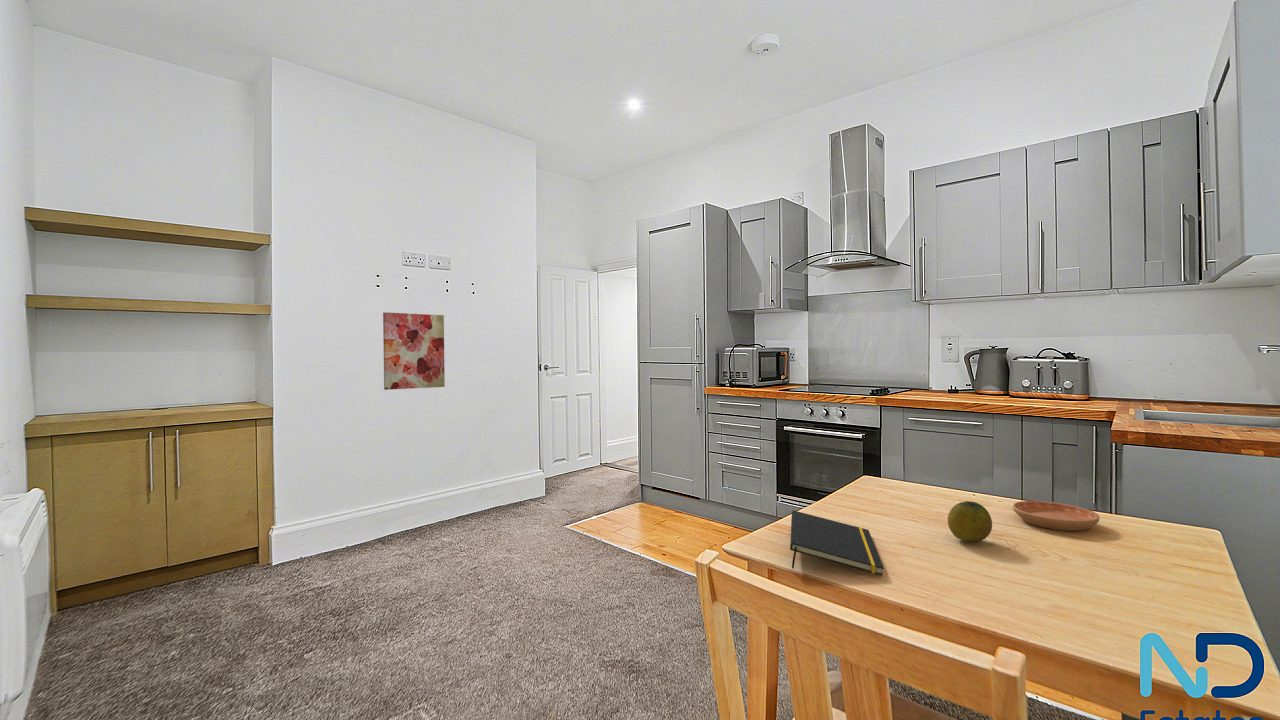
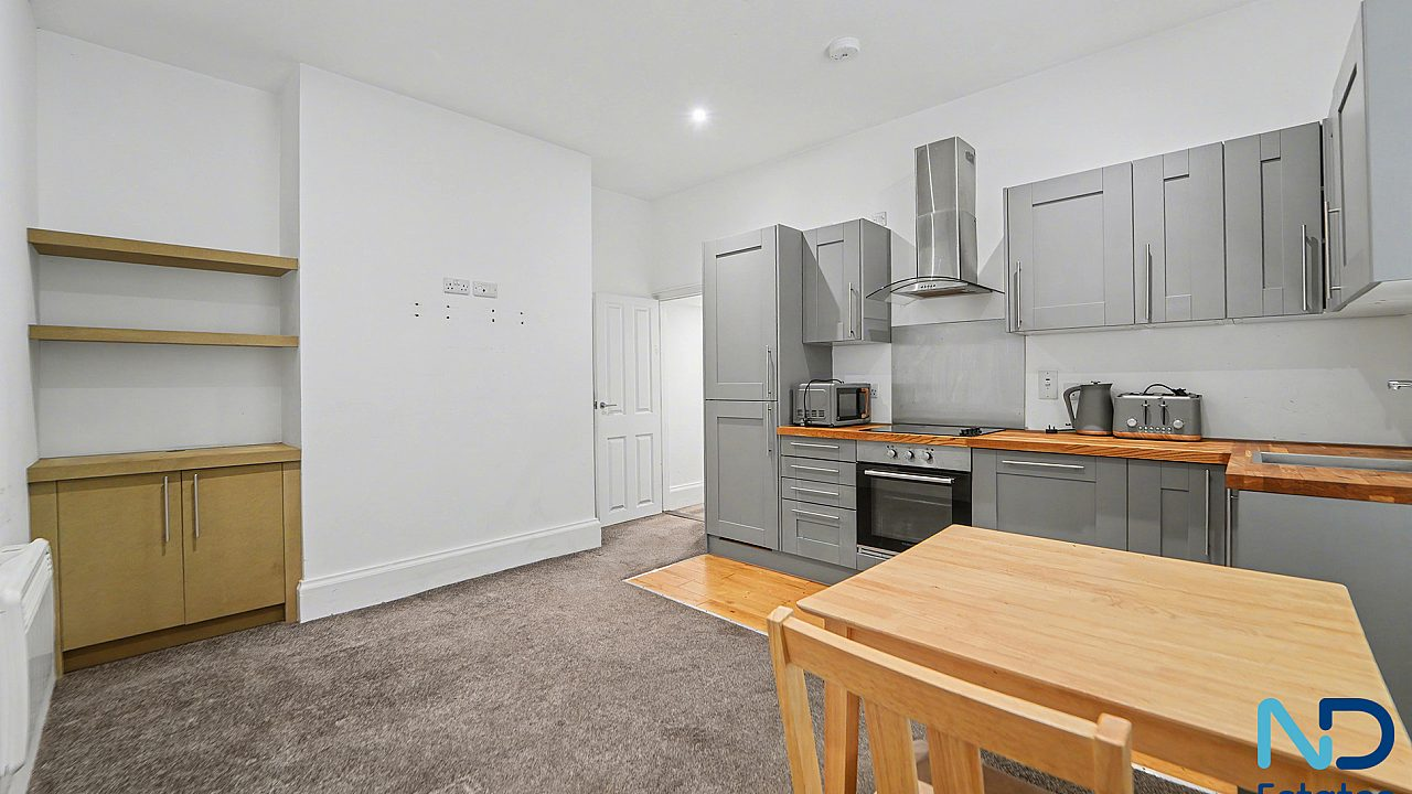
- wall art [382,311,446,391]
- fruit [947,500,993,543]
- saucer [1012,500,1101,532]
- notepad [789,509,885,576]
